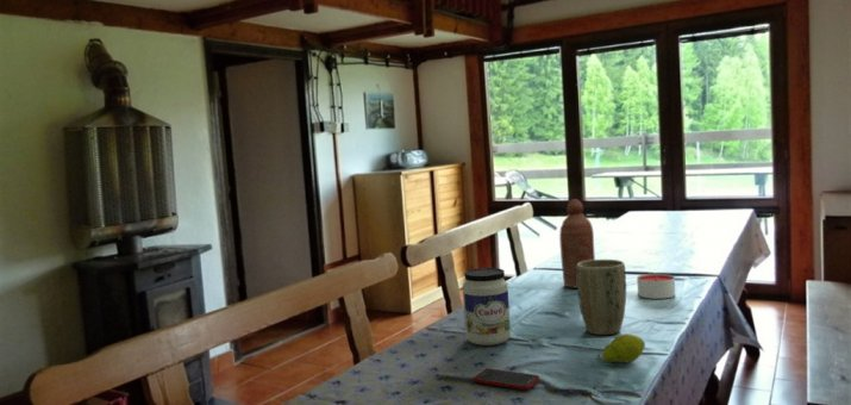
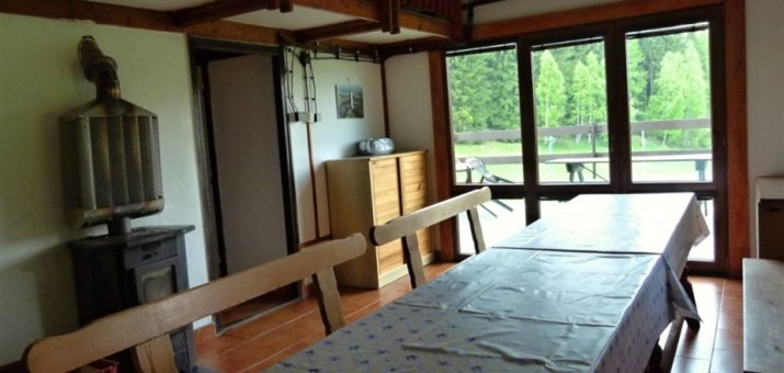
- cell phone [473,367,540,391]
- jar [462,267,512,347]
- candle [636,273,676,300]
- plant pot [577,258,627,336]
- bottle [558,198,596,289]
- fruit [597,332,646,363]
